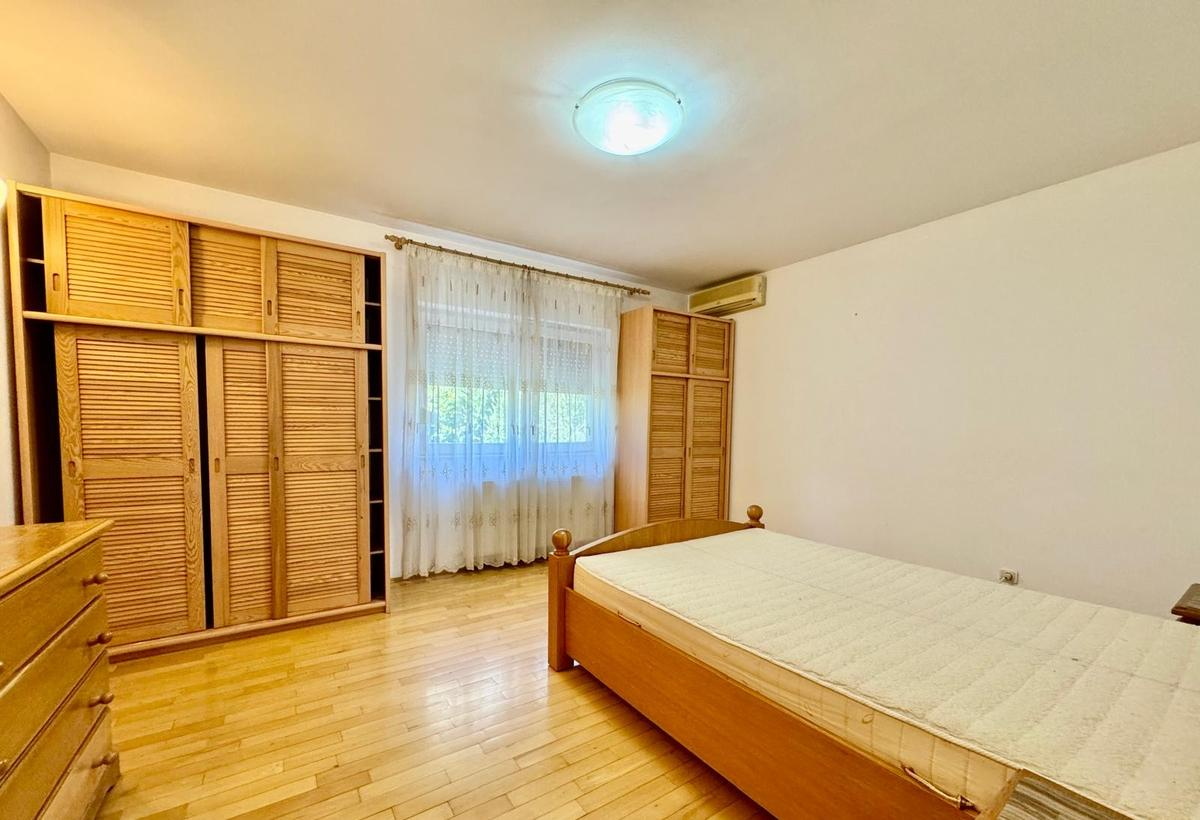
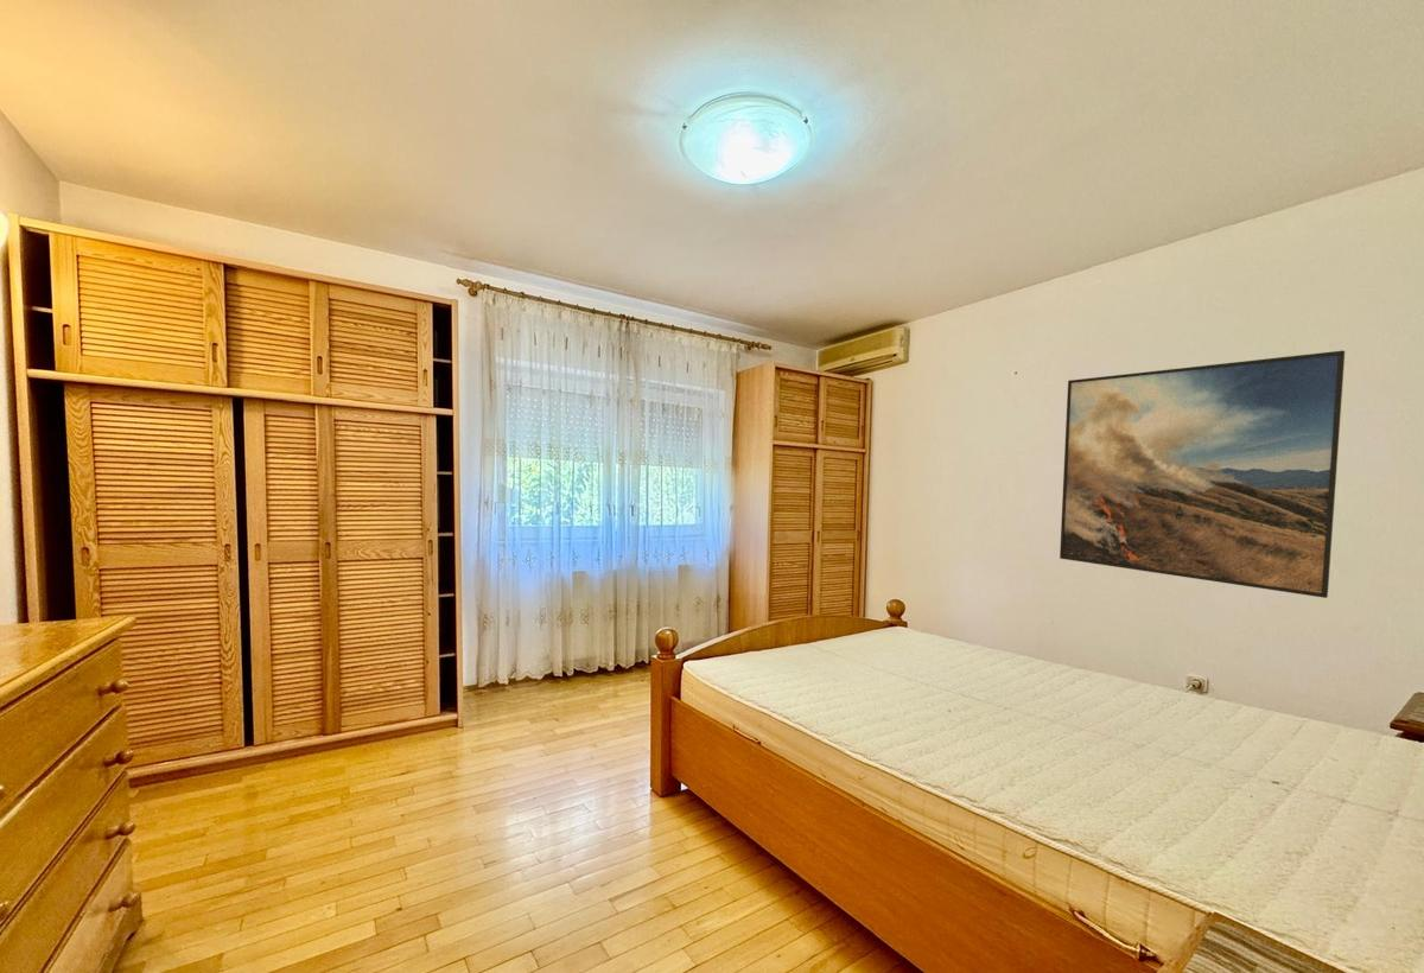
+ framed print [1059,349,1346,599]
